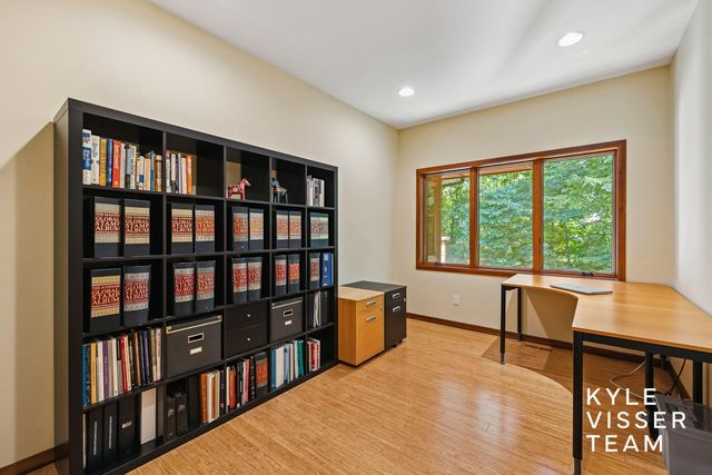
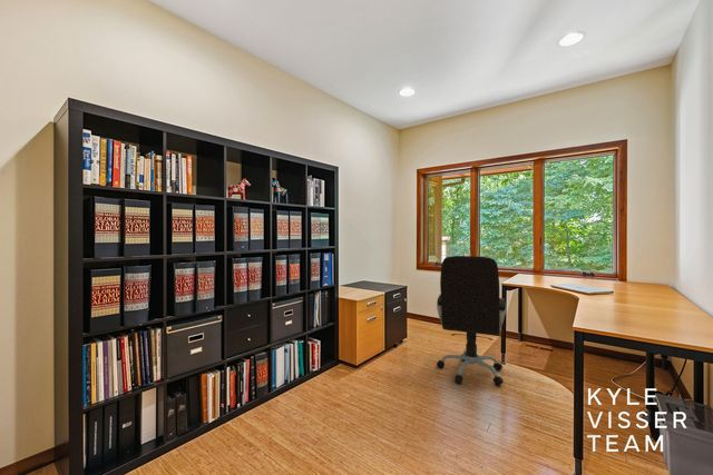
+ office chair [436,255,507,386]
